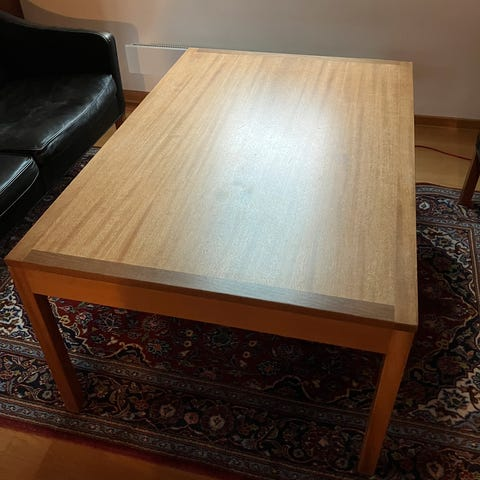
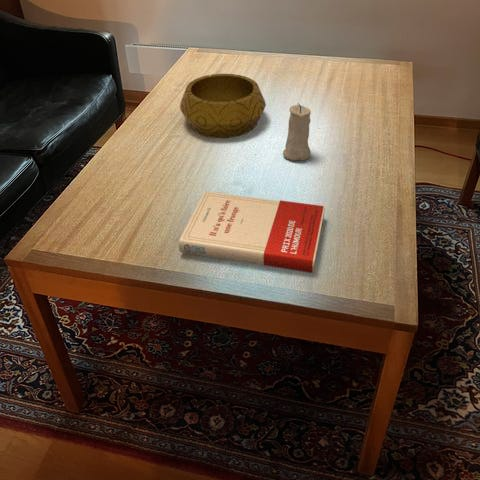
+ decorative bowl [179,73,267,139]
+ book [178,190,326,274]
+ candle [282,102,312,161]
